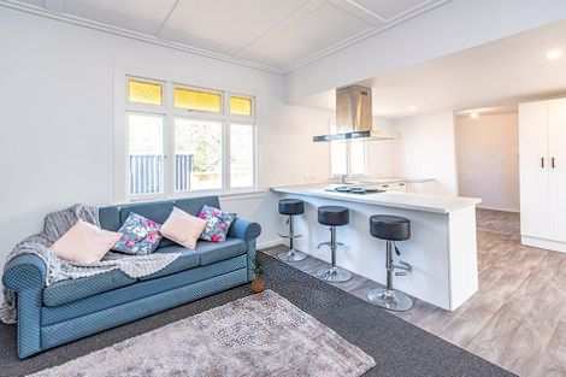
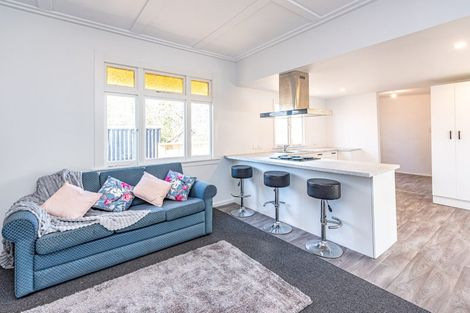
- potted plant [247,253,269,293]
